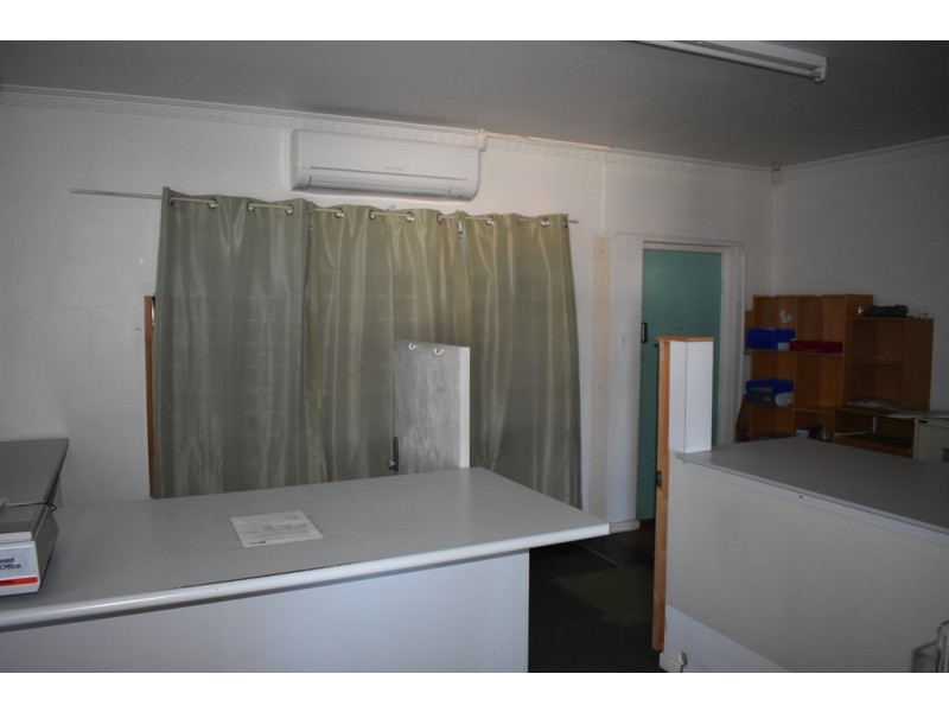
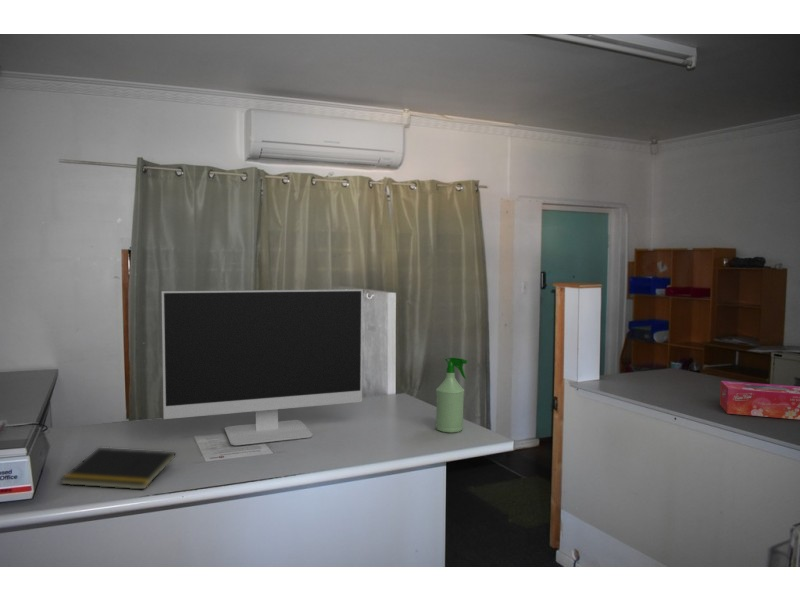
+ computer monitor [161,288,364,446]
+ spray bottle [435,356,468,434]
+ tissue box [719,380,800,421]
+ notepad [59,447,177,490]
